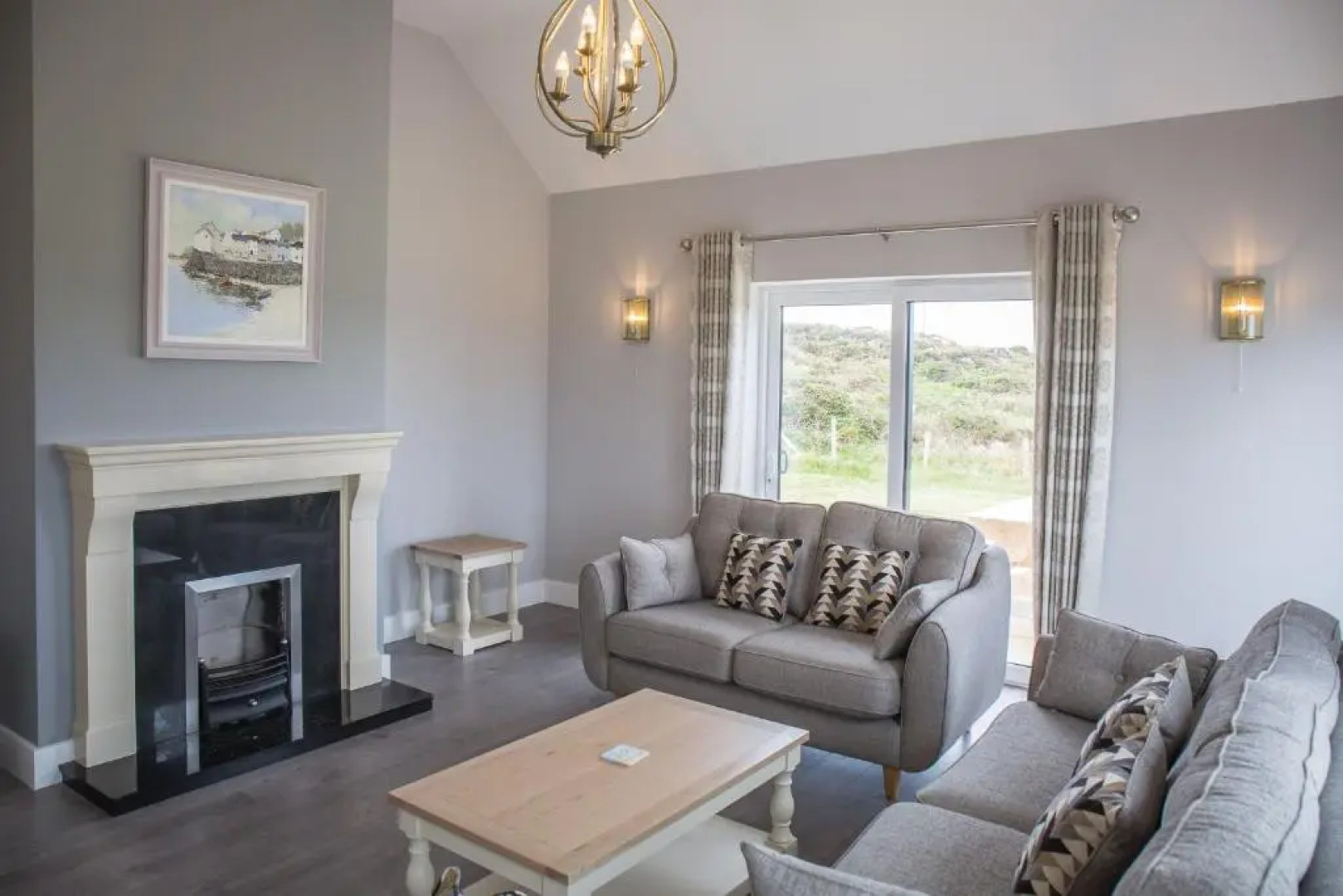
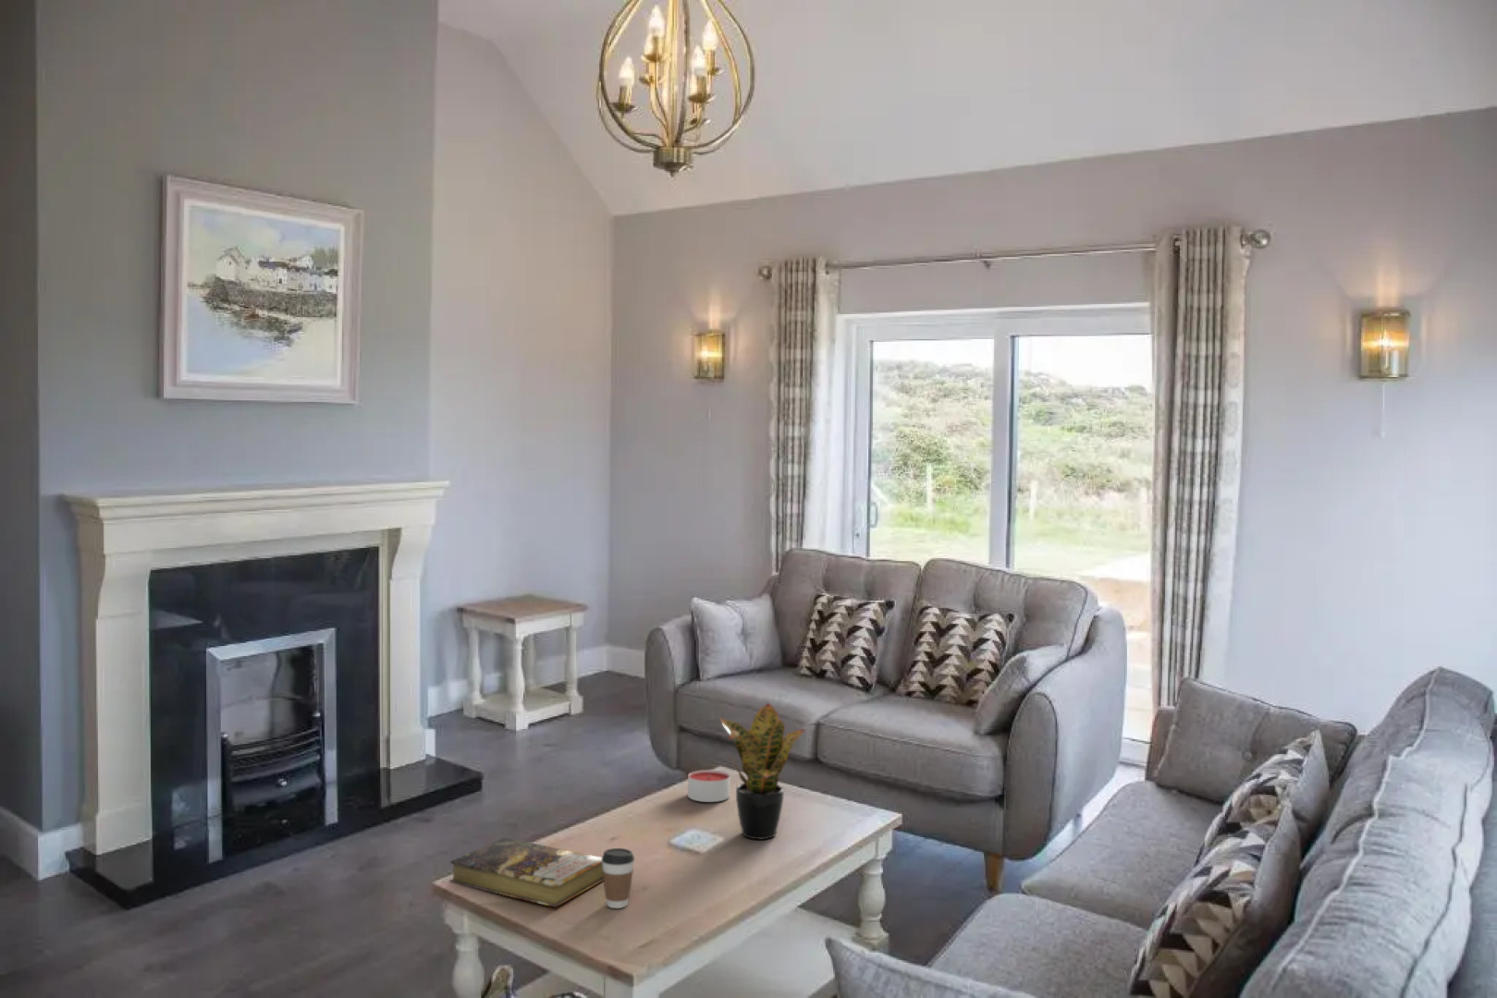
+ coffee cup [601,848,635,909]
+ book [448,836,604,909]
+ potted plant [719,703,806,840]
+ candle [687,769,730,803]
